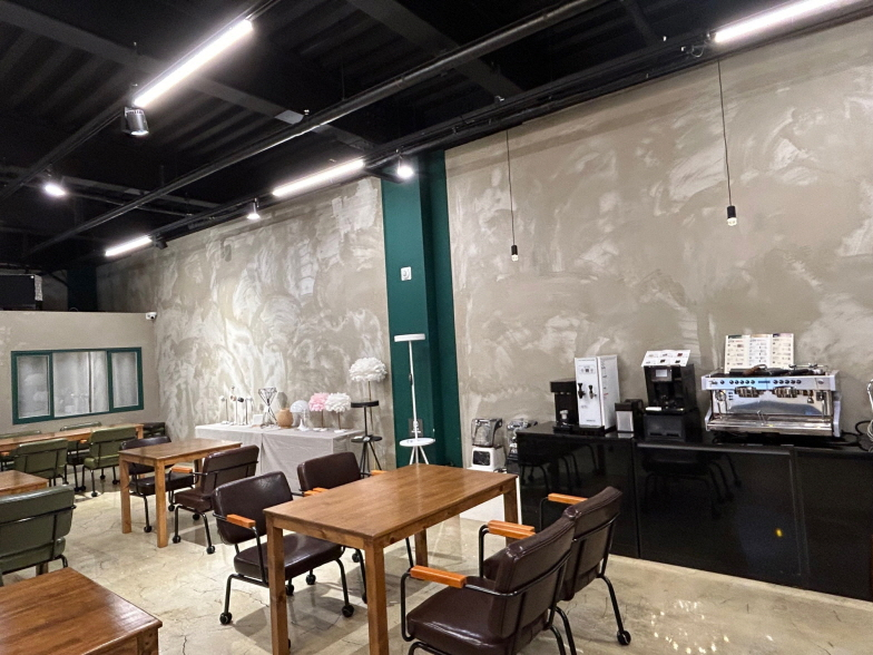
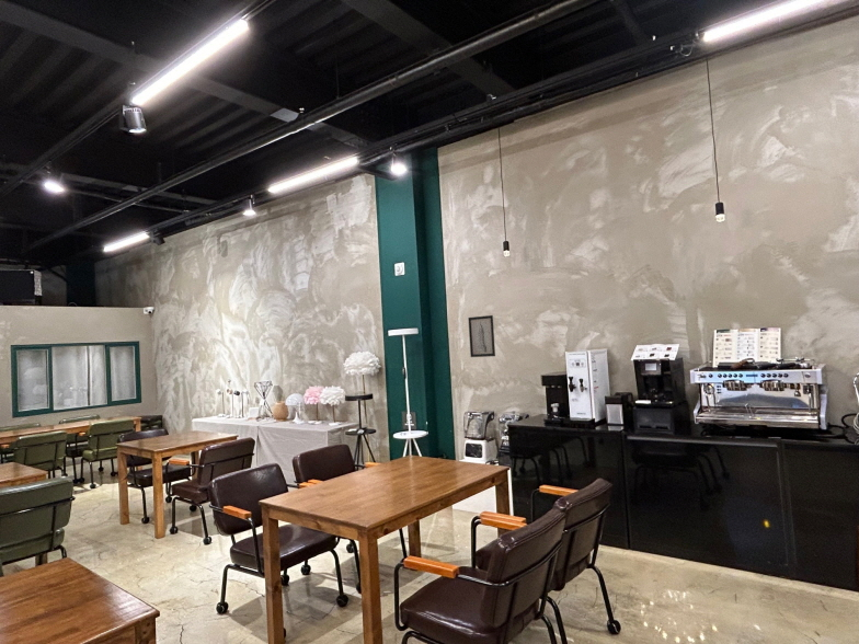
+ wall art [468,314,496,358]
